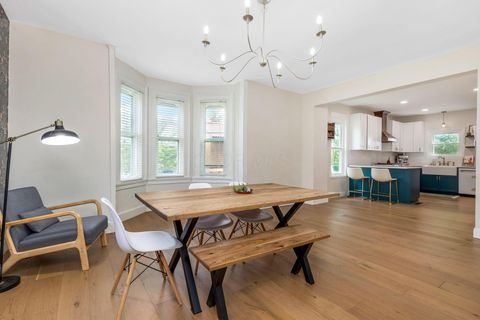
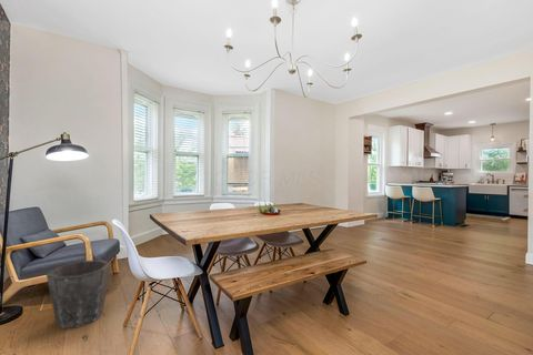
+ waste bin [46,258,112,329]
